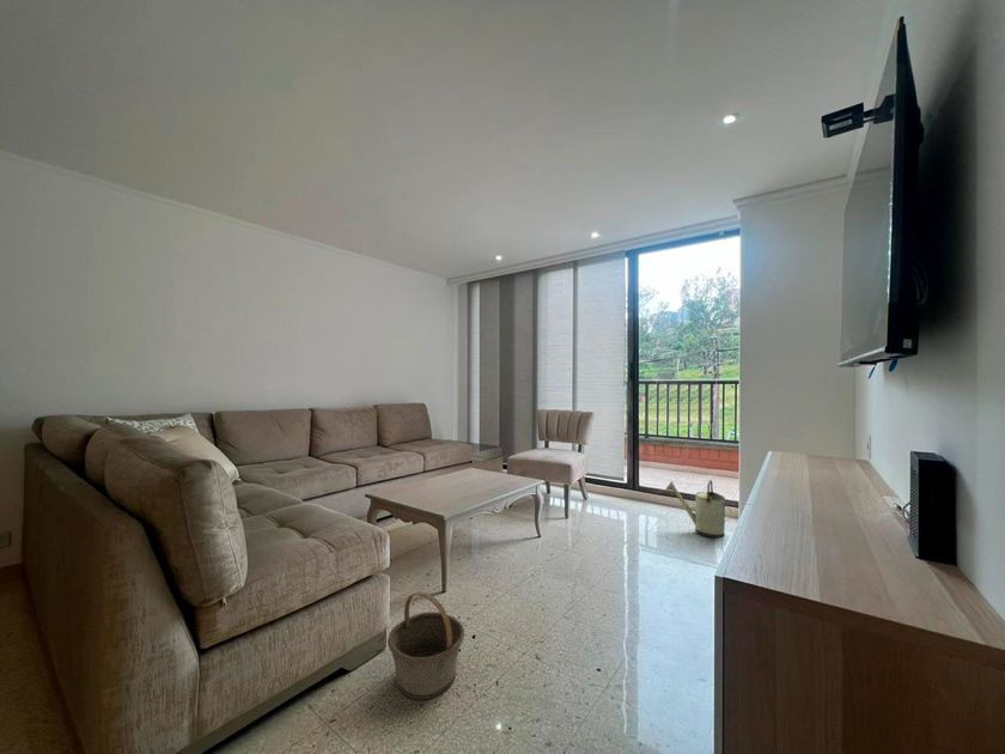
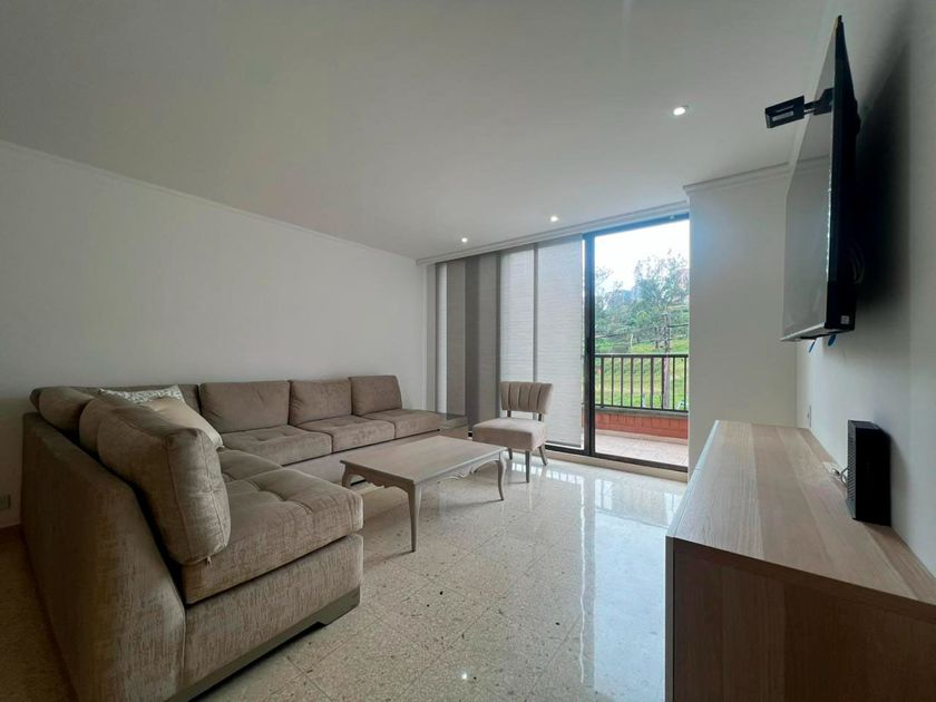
- watering can [664,479,732,540]
- basket [386,590,465,700]
